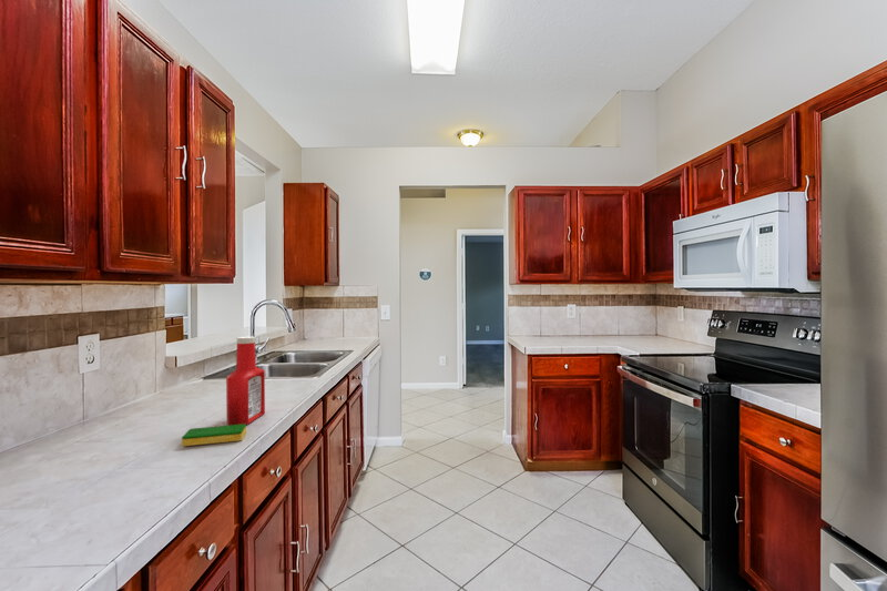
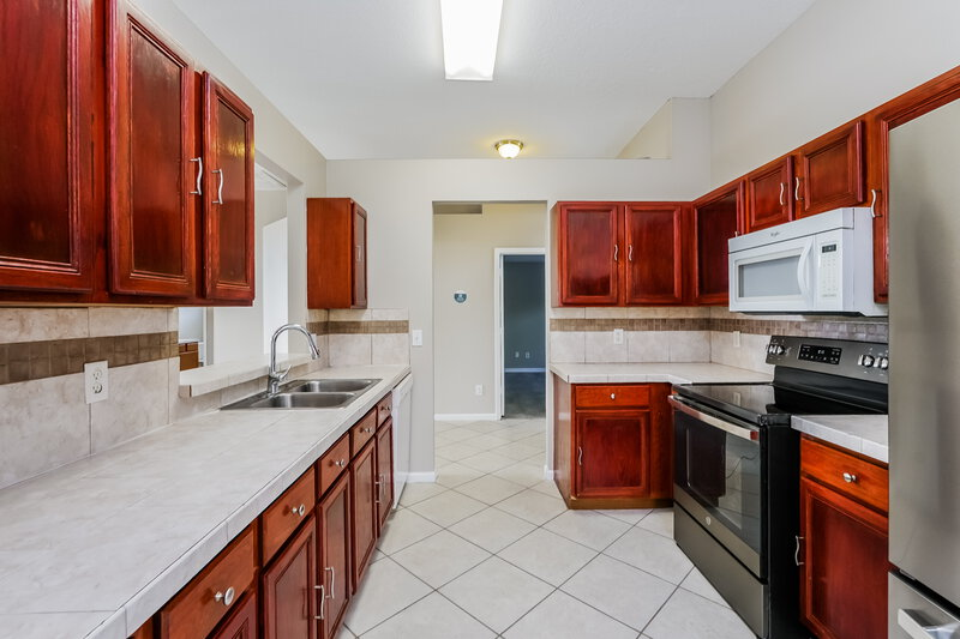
- soap bottle [225,336,266,426]
- dish sponge [181,424,247,447]
